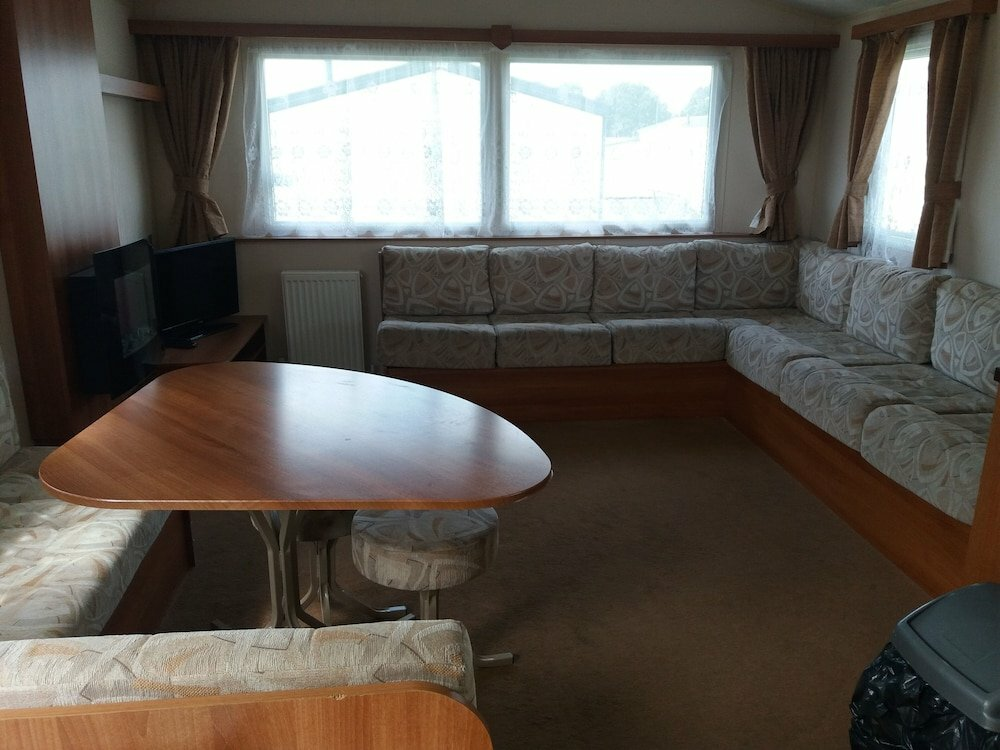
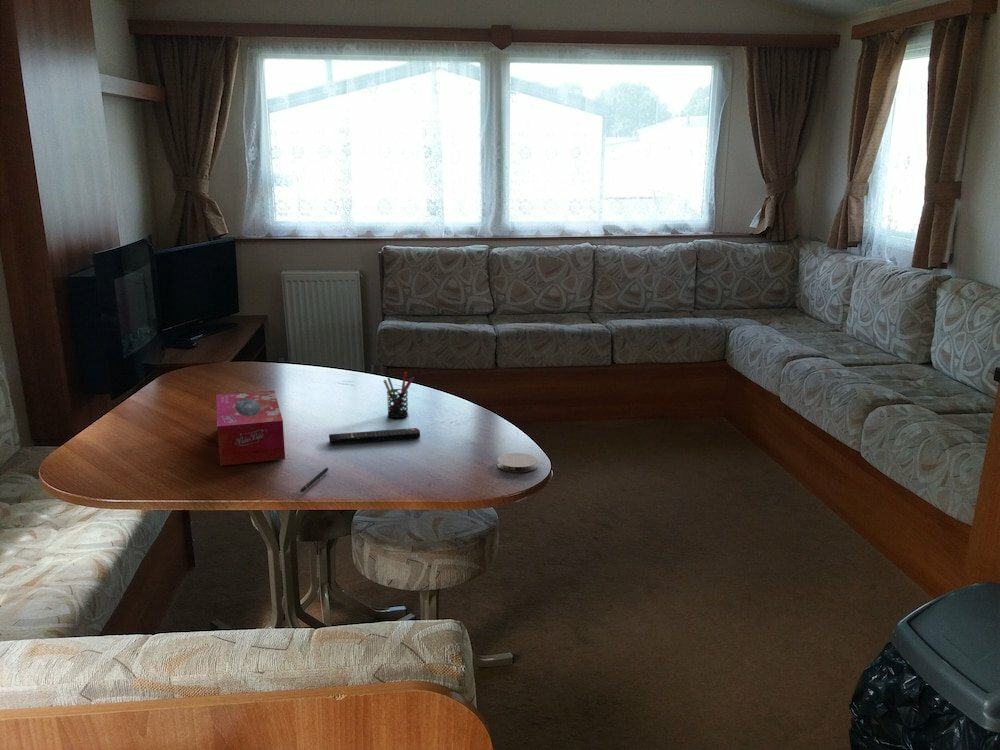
+ coaster [496,452,539,473]
+ remote control [328,427,421,445]
+ tissue box [215,390,286,467]
+ pen [299,467,330,493]
+ pen holder [383,371,415,419]
